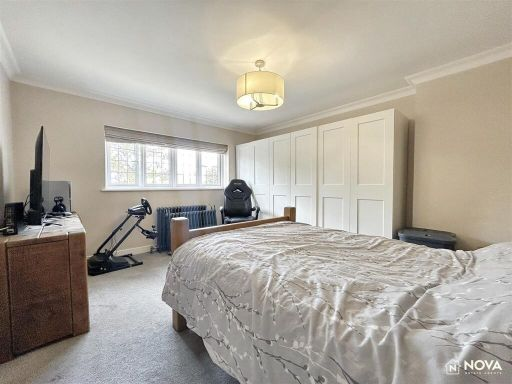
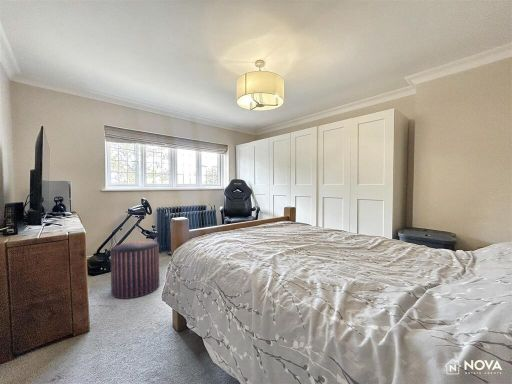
+ stool [109,240,160,300]
